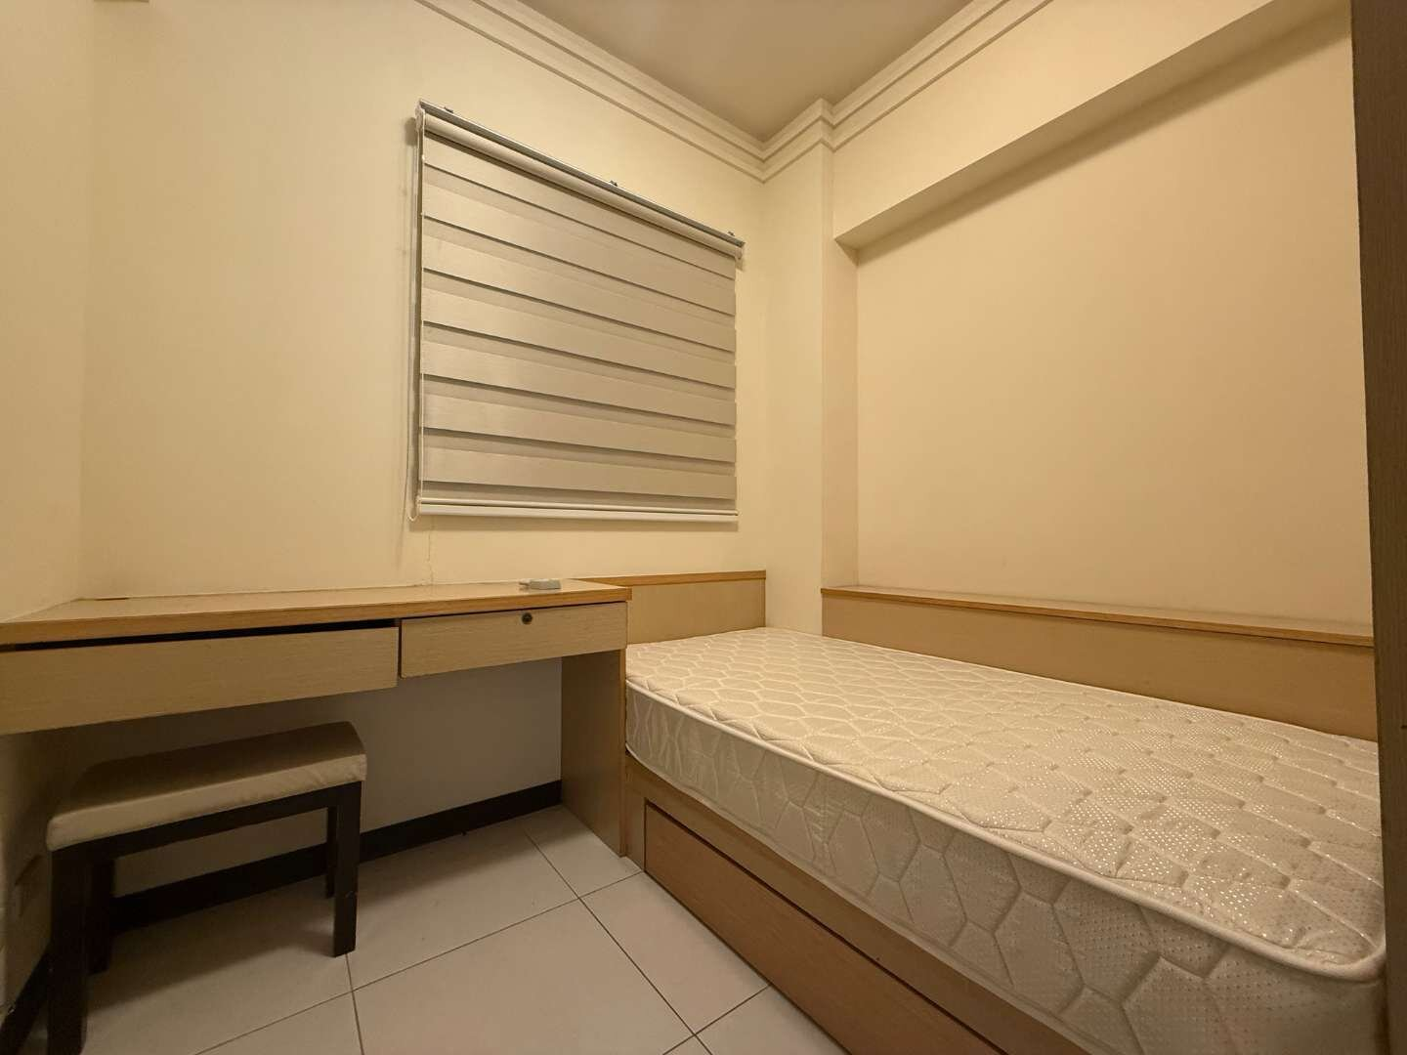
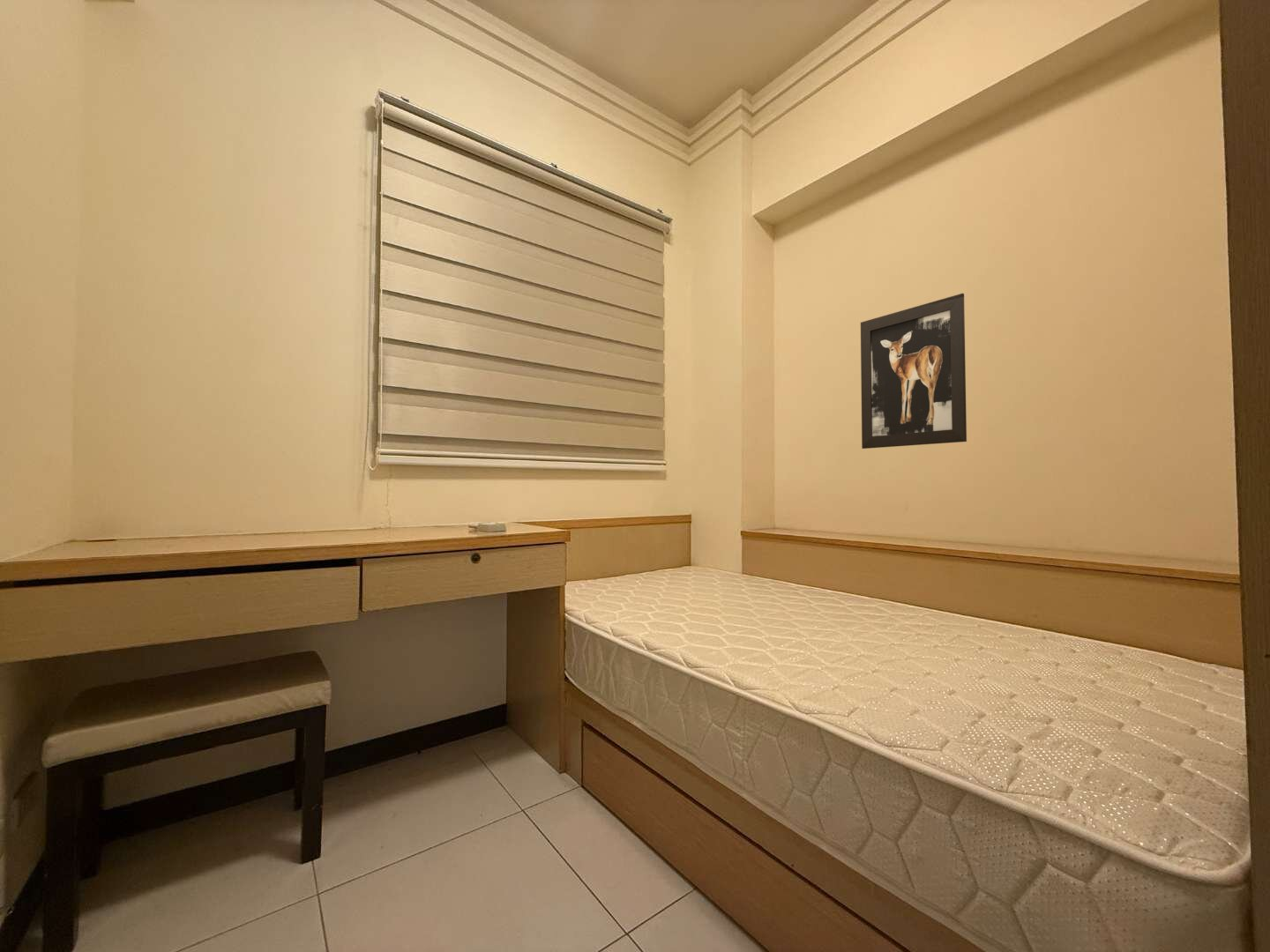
+ wall art [860,293,967,450]
